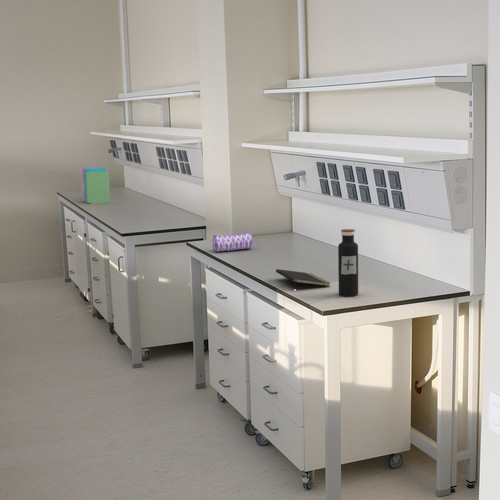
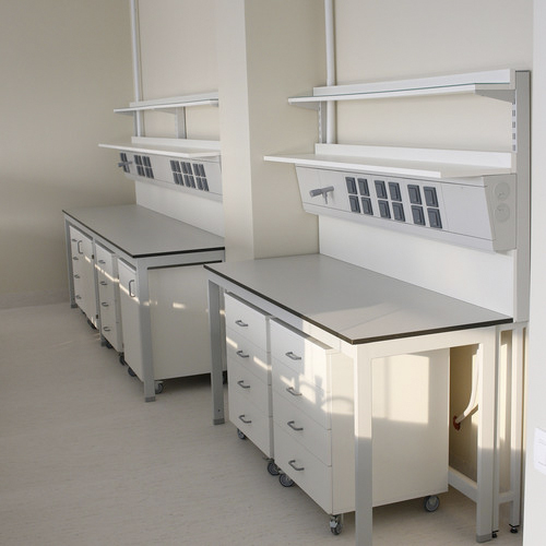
- notepad [275,268,330,288]
- books [80,166,111,204]
- pencil case [211,230,254,253]
- water bottle [337,228,359,297]
